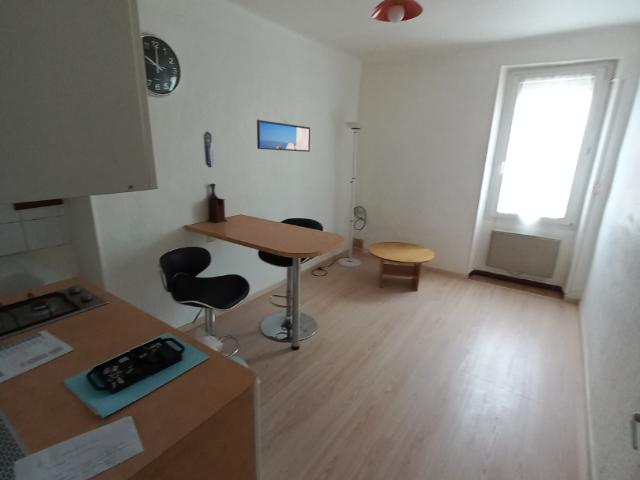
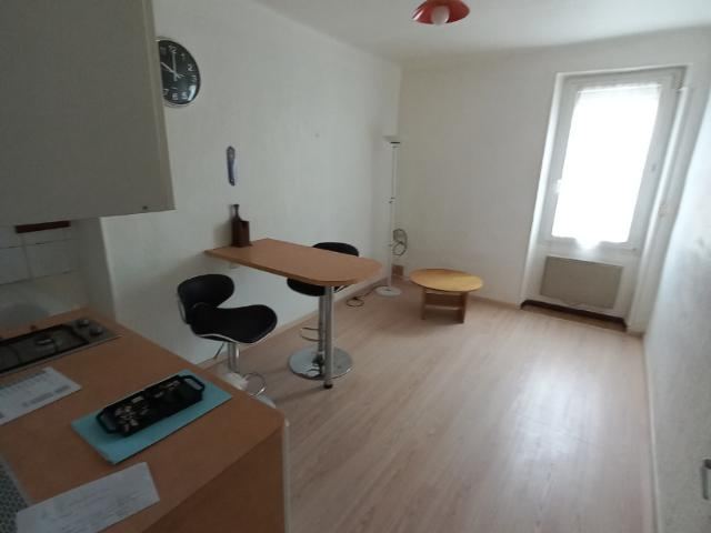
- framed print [256,119,311,153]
